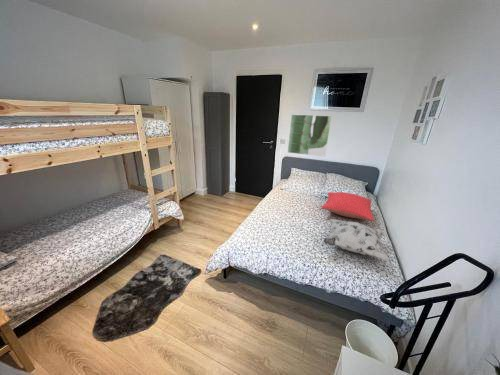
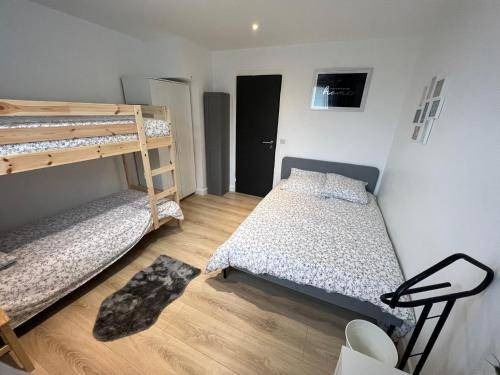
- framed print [287,113,333,158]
- decorative pillow [323,218,391,263]
- pillow [320,191,375,222]
